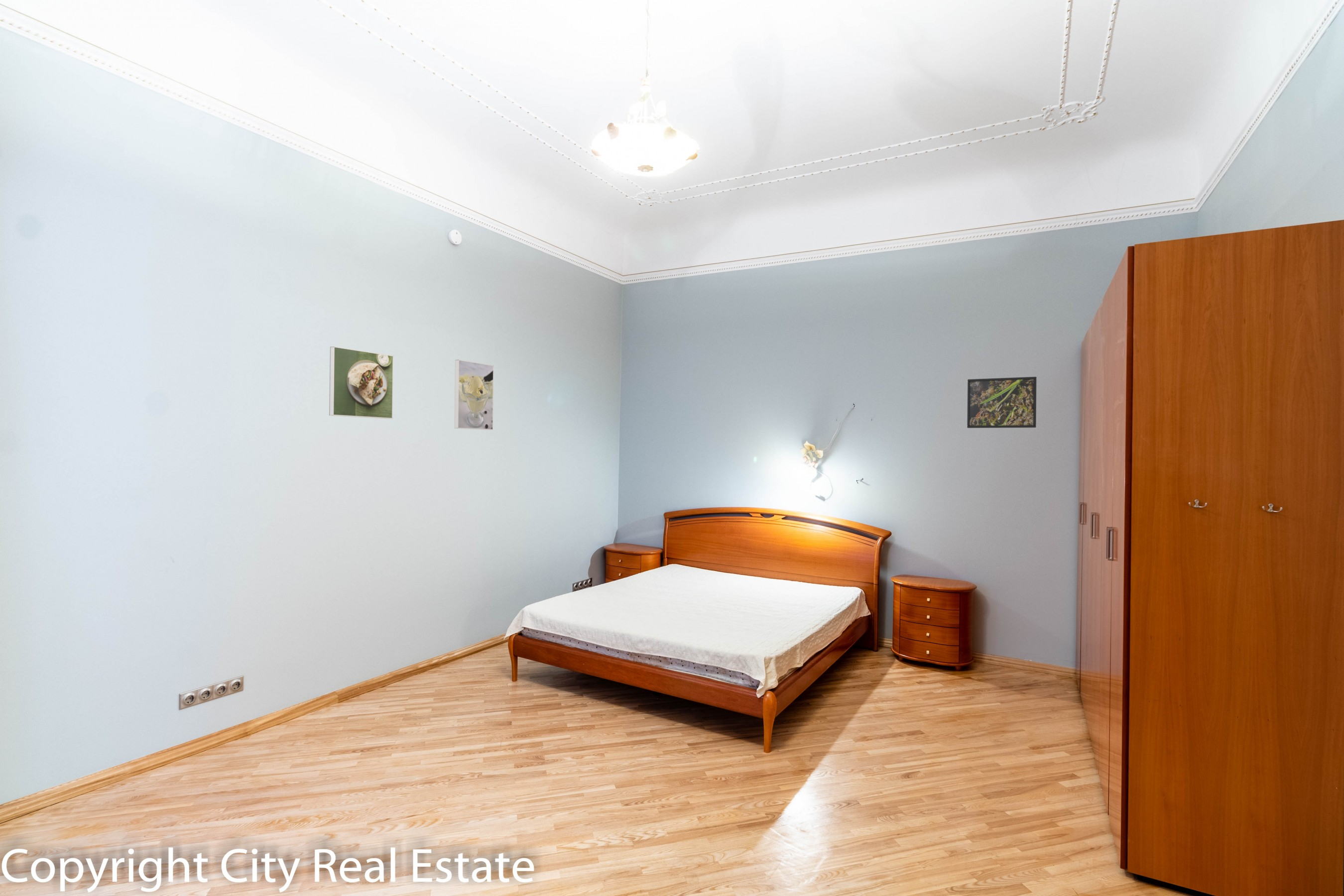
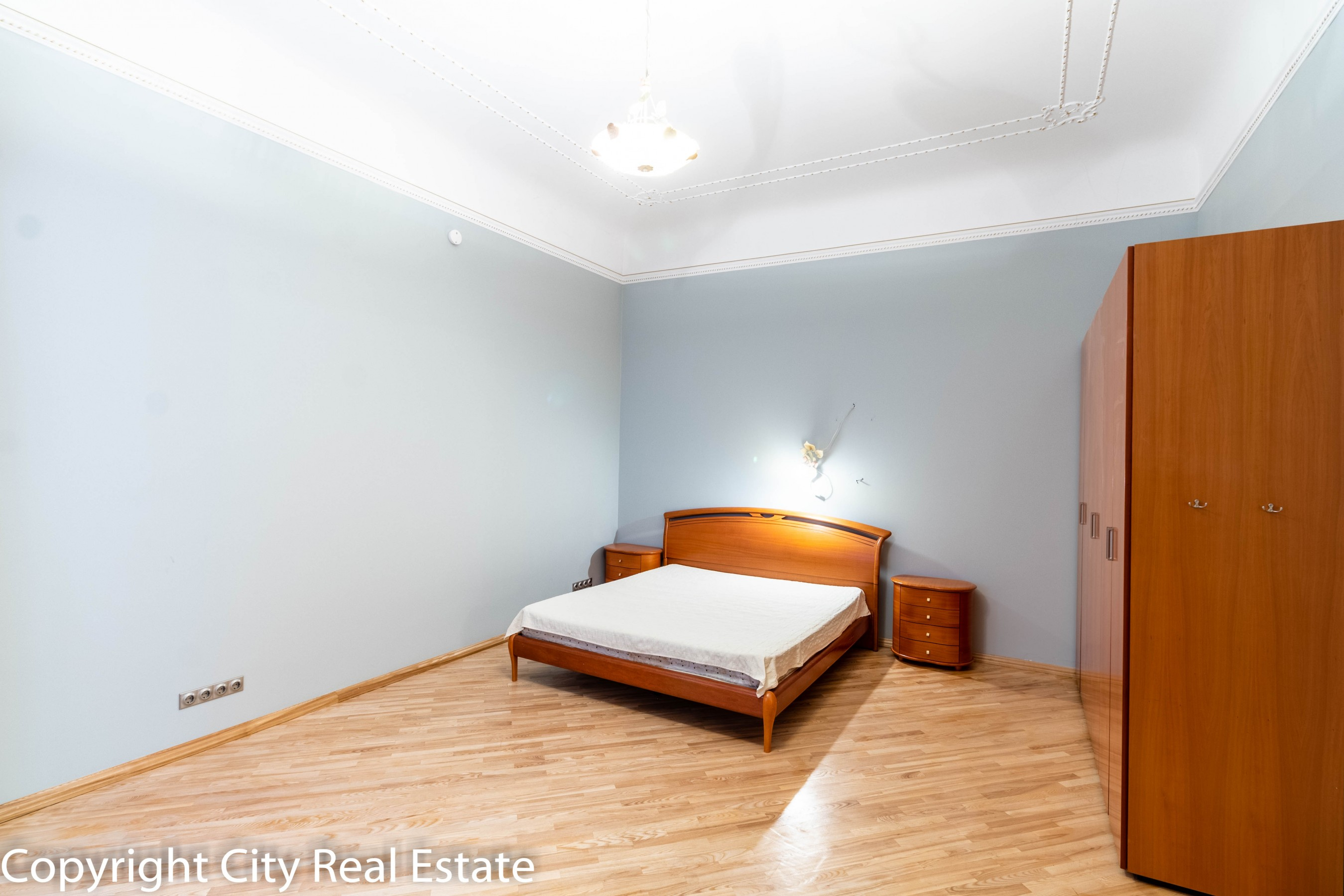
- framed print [454,359,494,431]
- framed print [329,346,394,419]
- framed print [967,376,1037,429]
